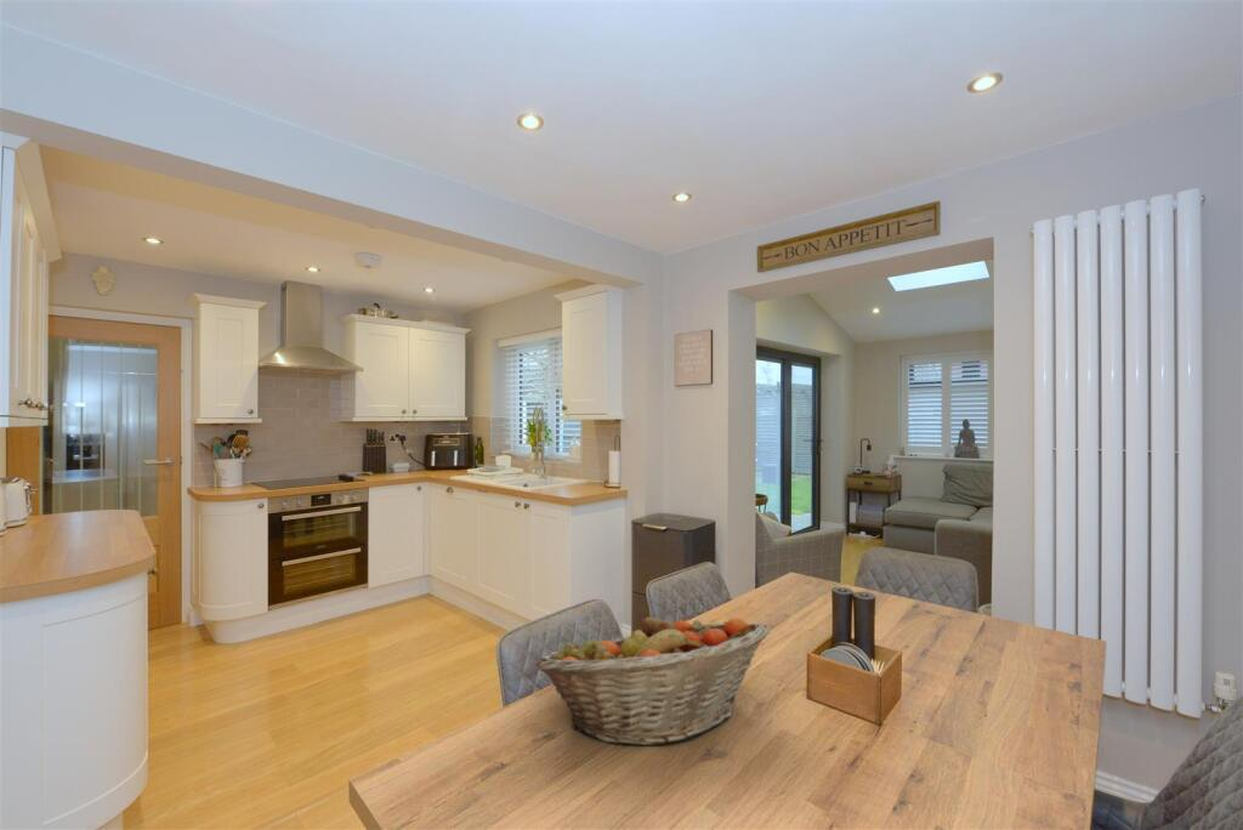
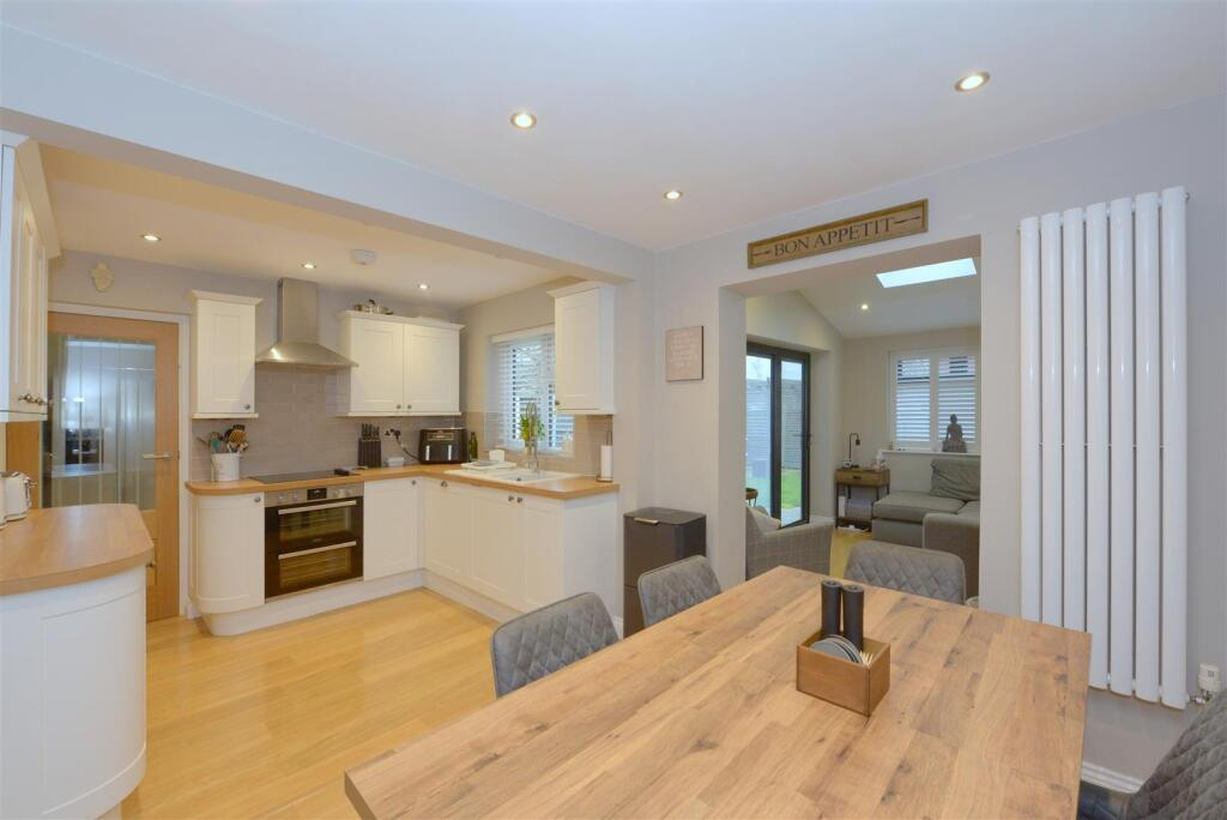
- fruit basket [534,615,771,747]
